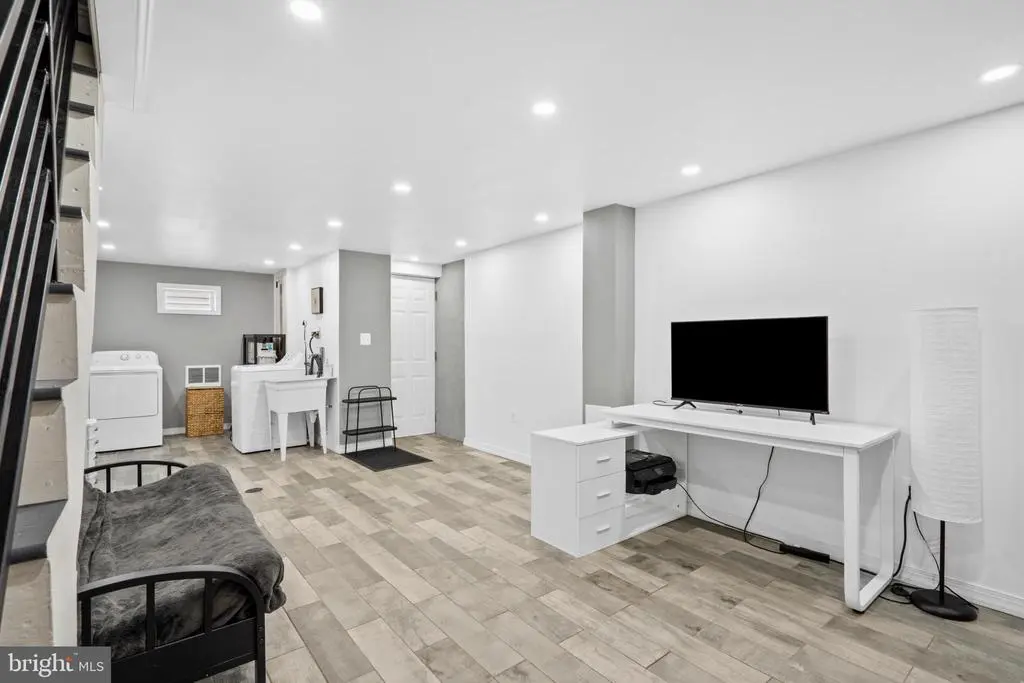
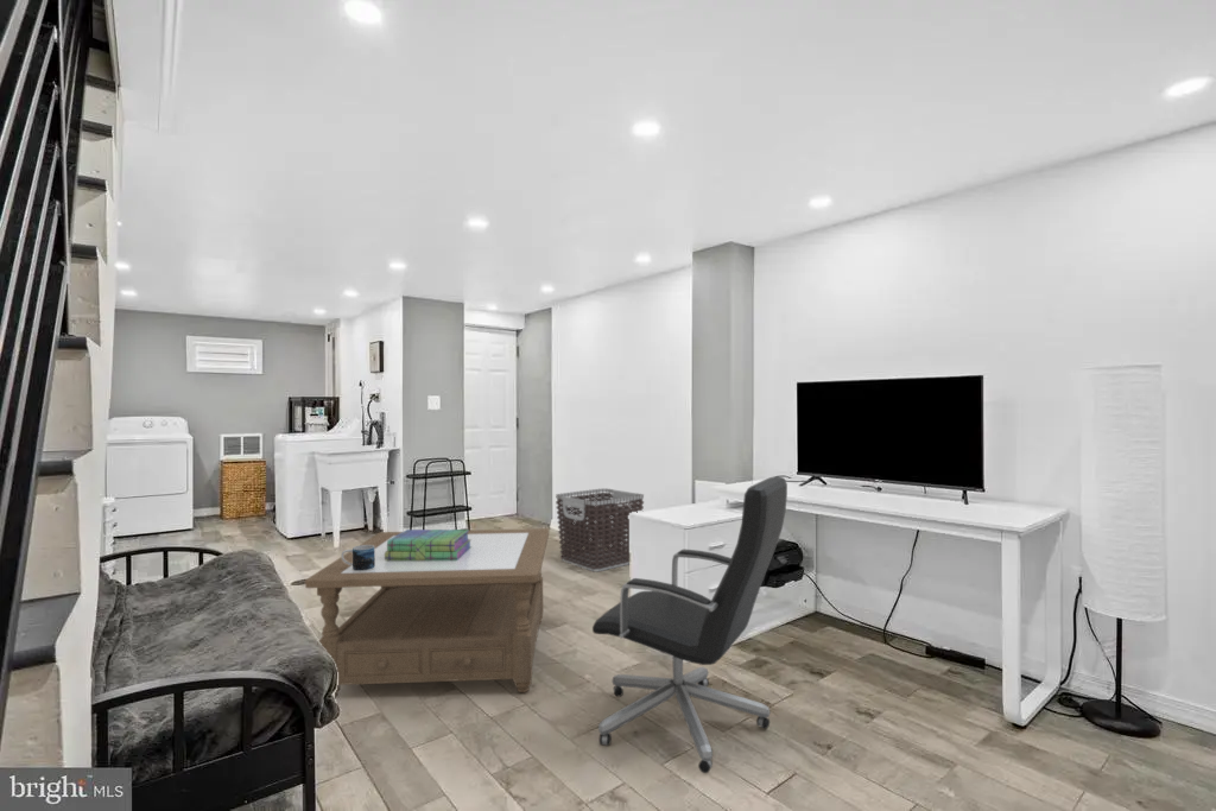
+ clothes hamper [555,487,645,572]
+ office chair [591,475,788,774]
+ stack of books [385,528,471,560]
+ mug [341,545,375,571]
+ coffee table [304,527,550,698]
